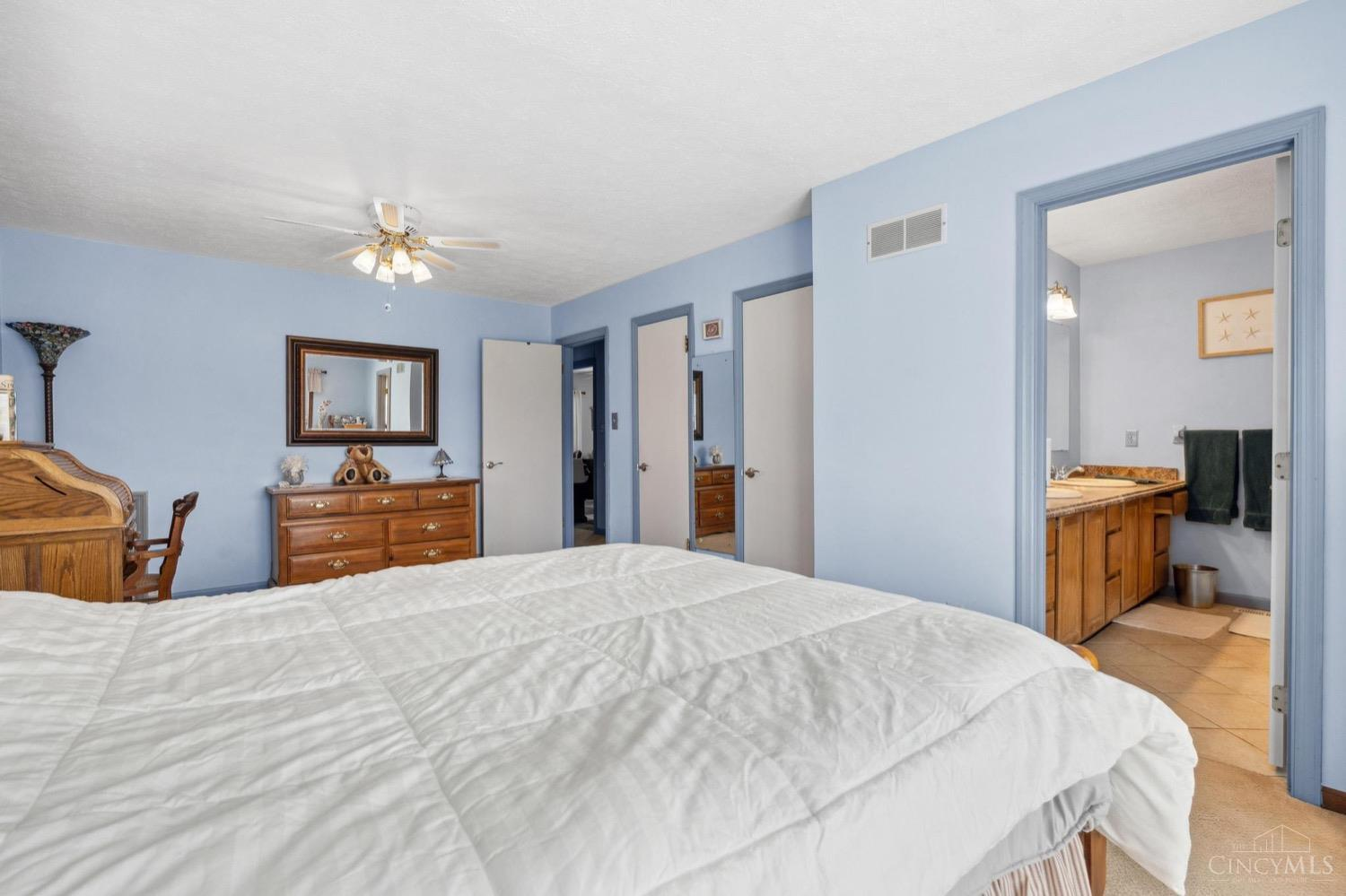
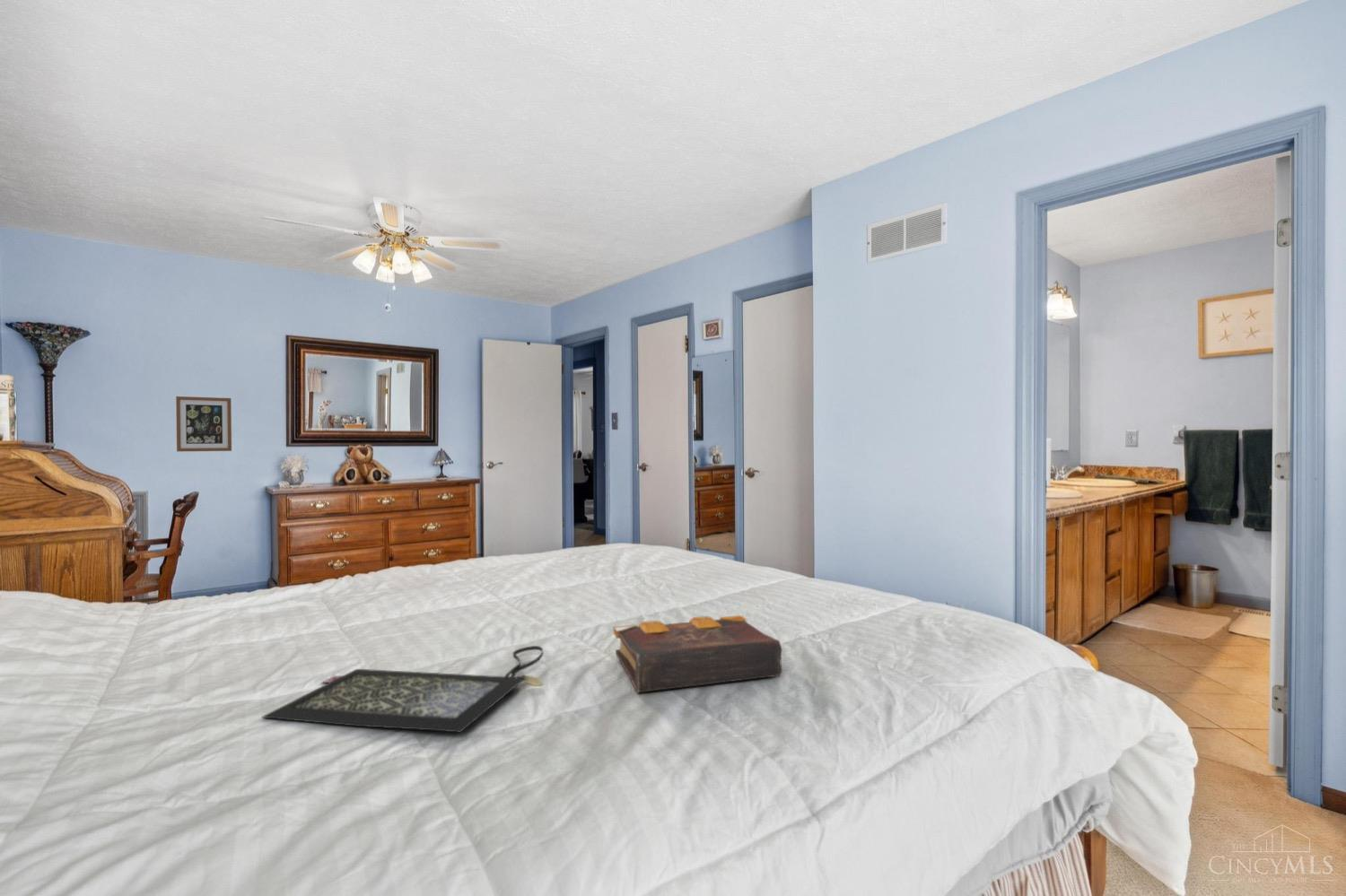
+ book [613,614,782,693]
+ wall art [175,396,232,452]
+ clutch bag [261,645,544,734]
